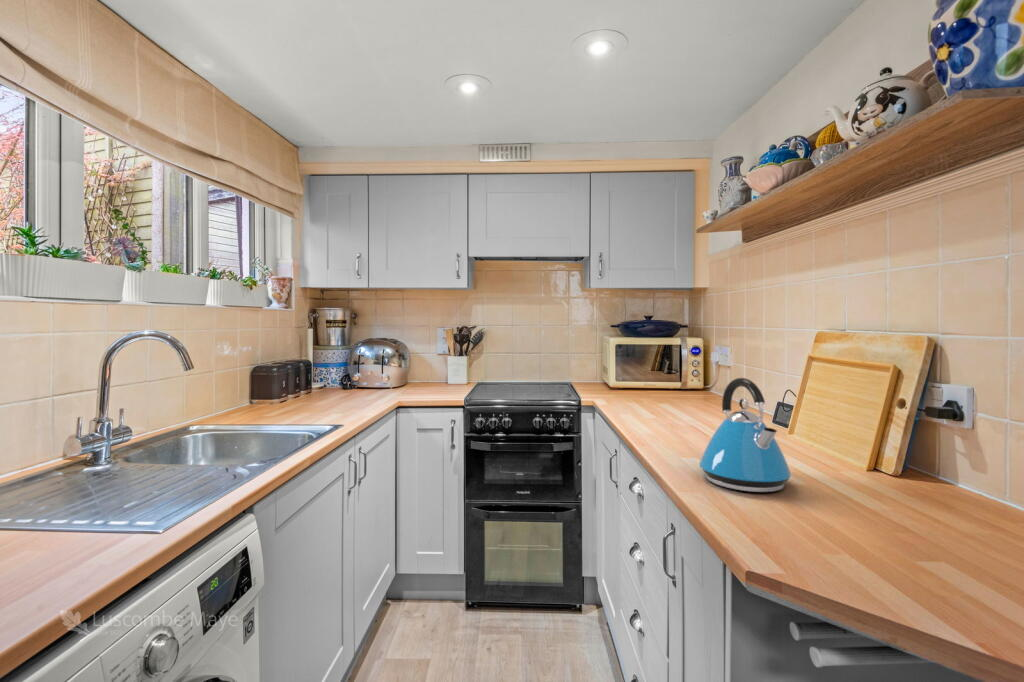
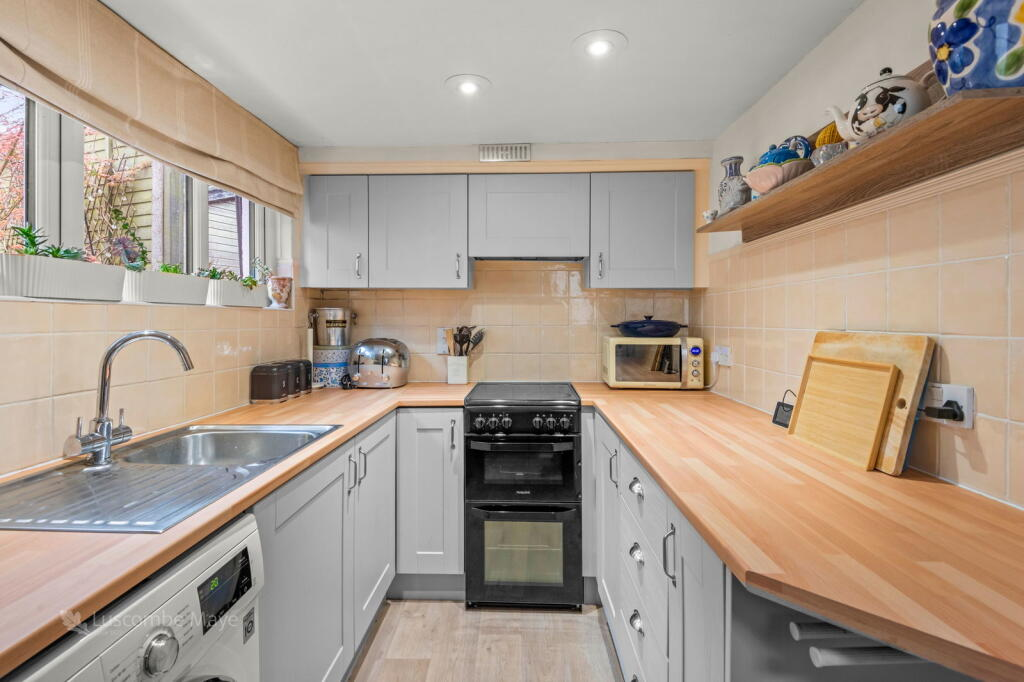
- kettle [699,377,792,493]
